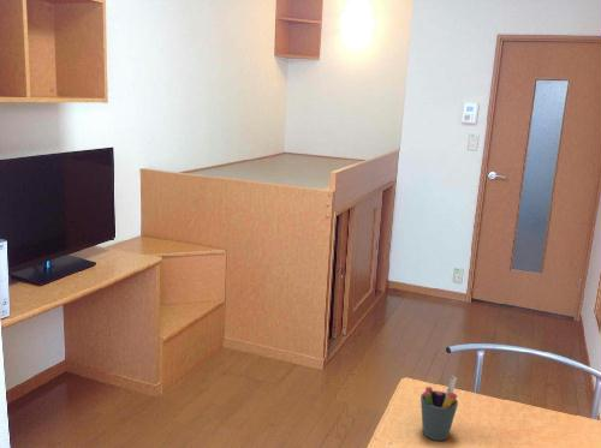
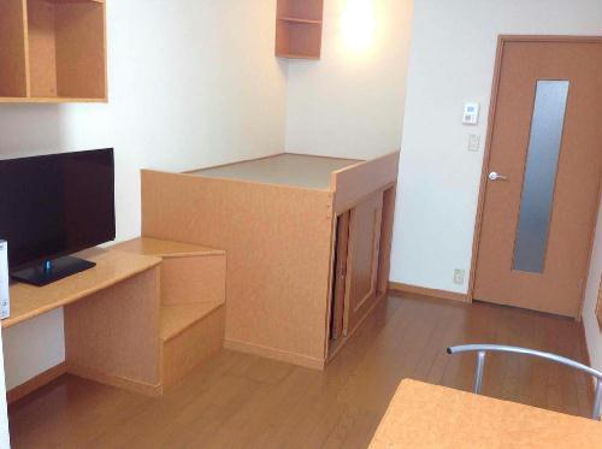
- pen holder [419,375,459,442]
